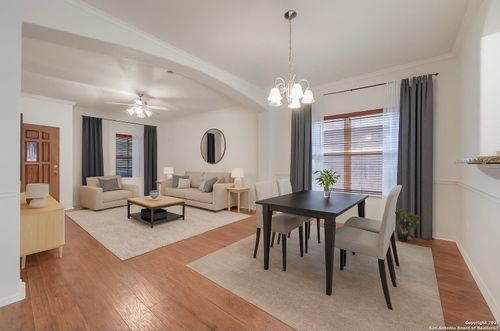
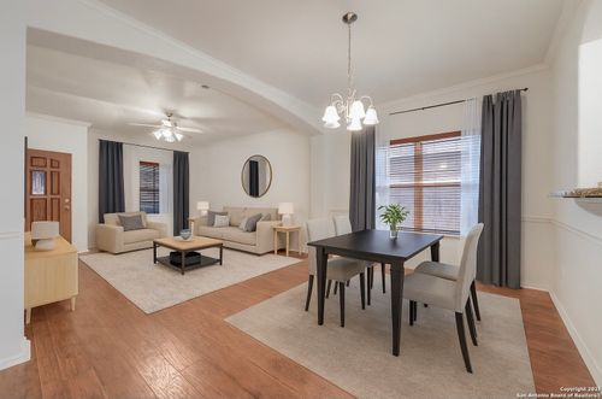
- potted plant [395,208,421,242]
